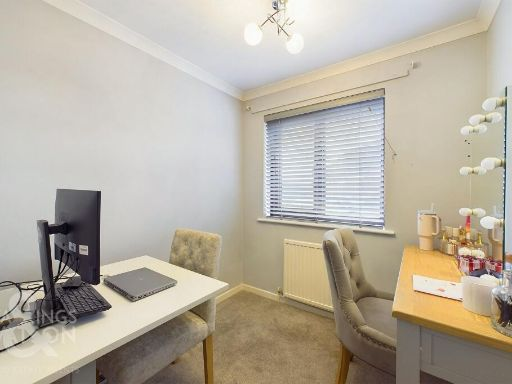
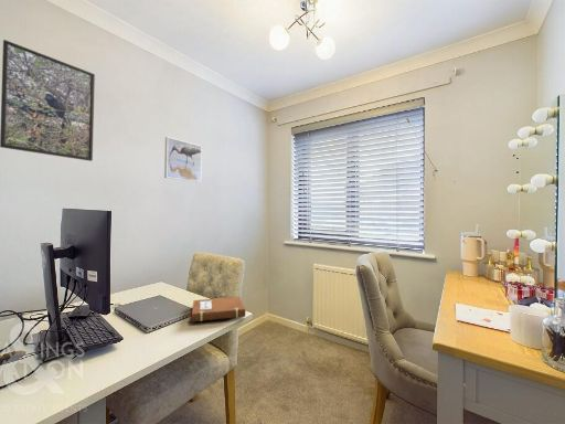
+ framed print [0,39,96,162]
+ notebook [188,296,246,322]
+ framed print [163,136,203,183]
